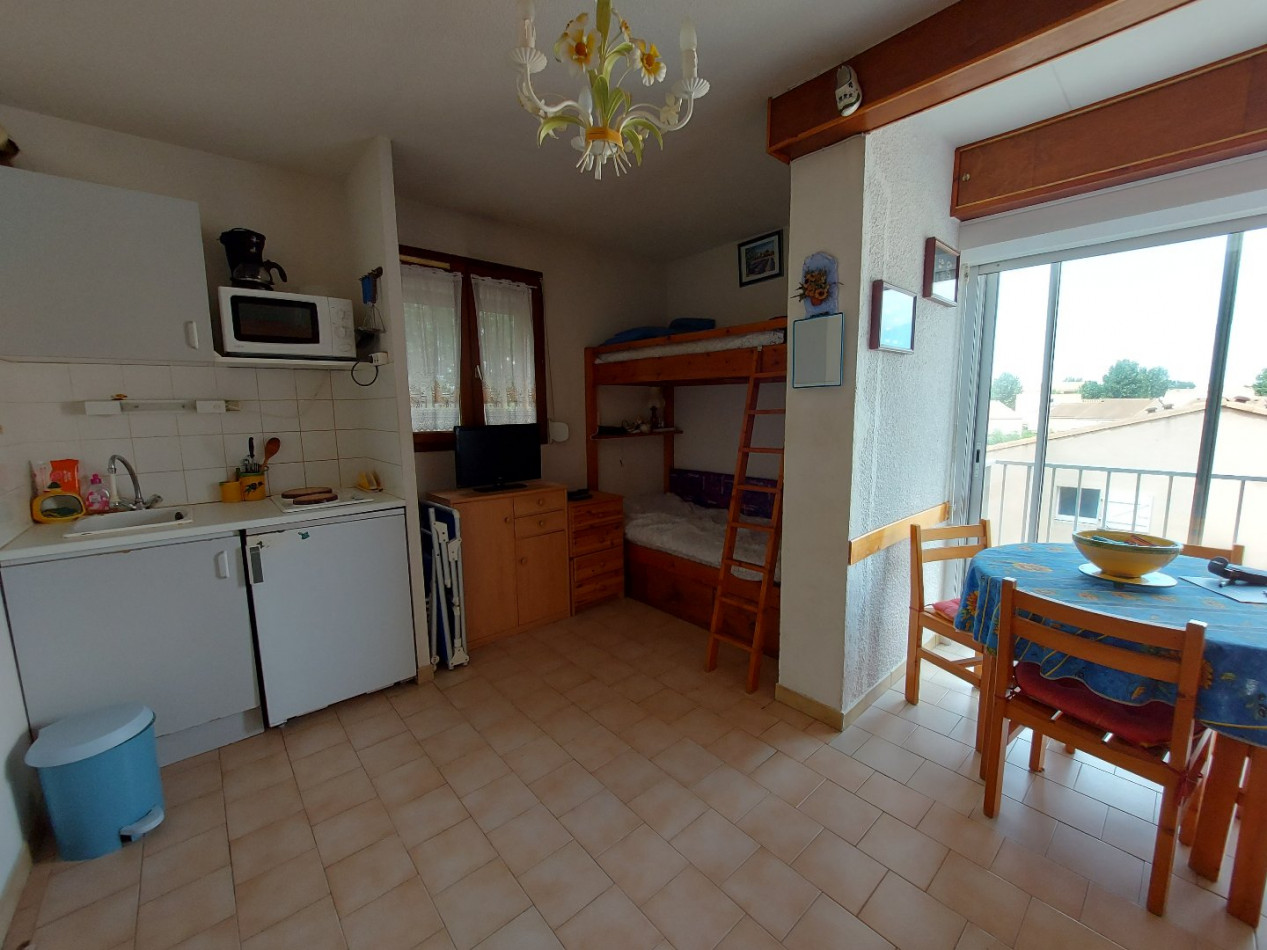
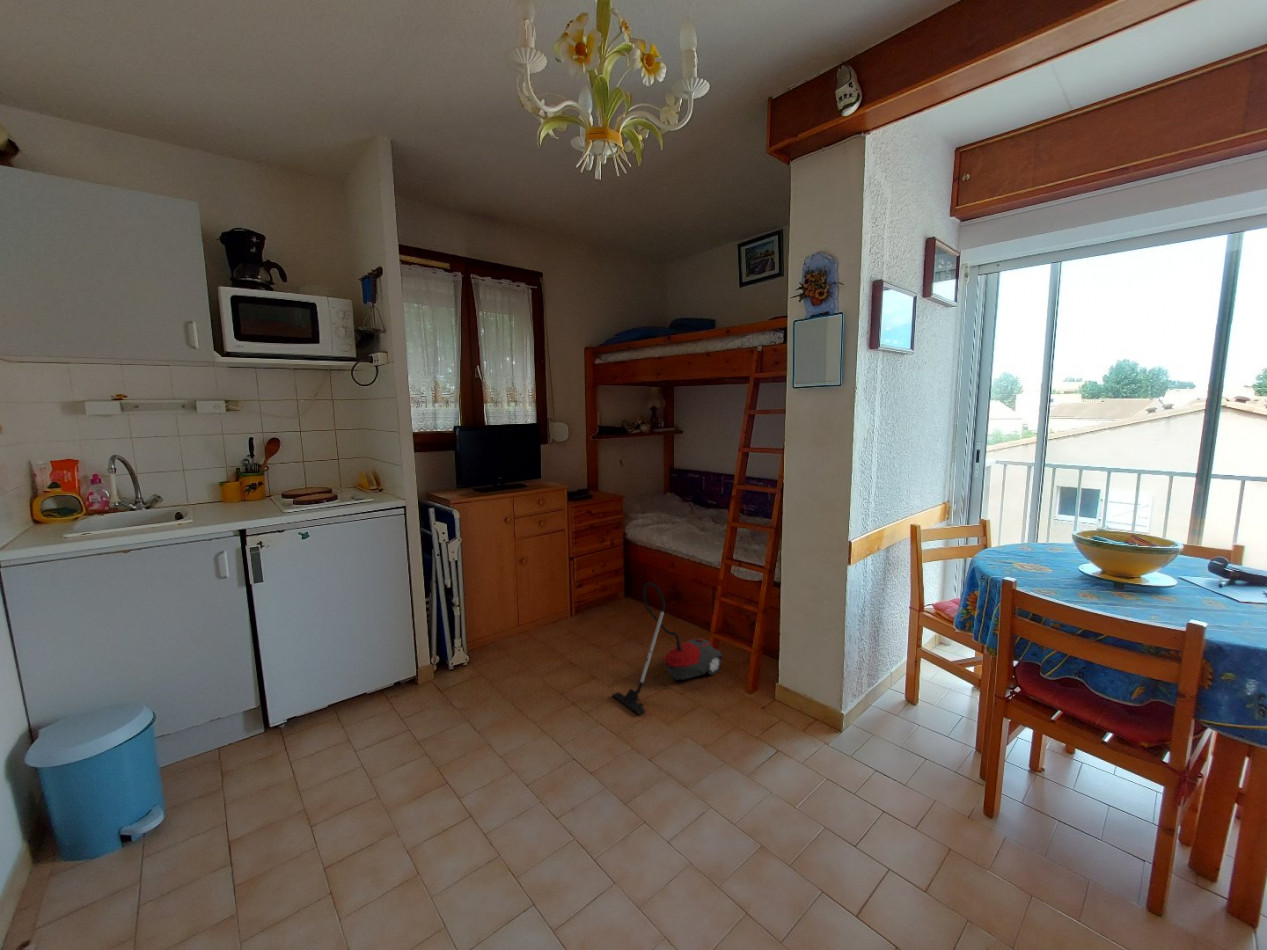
+ vacuum cleaner [611,581,724,716]
